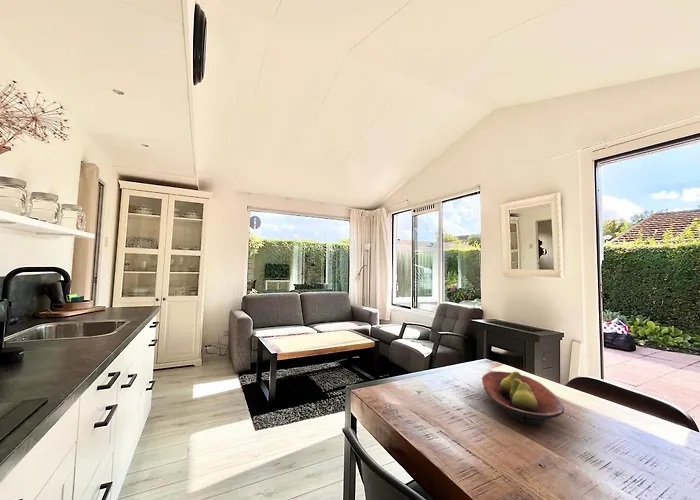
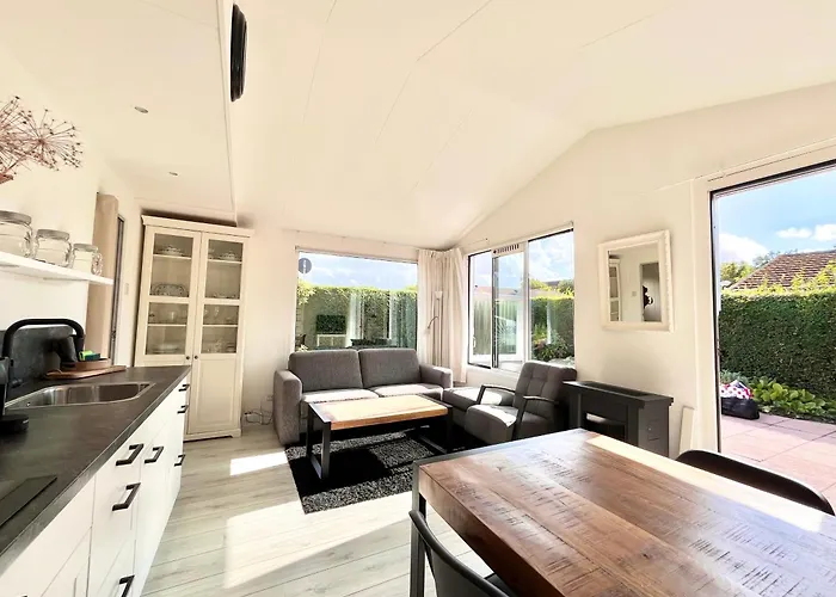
- fruit bowl [481,370,565,426]
